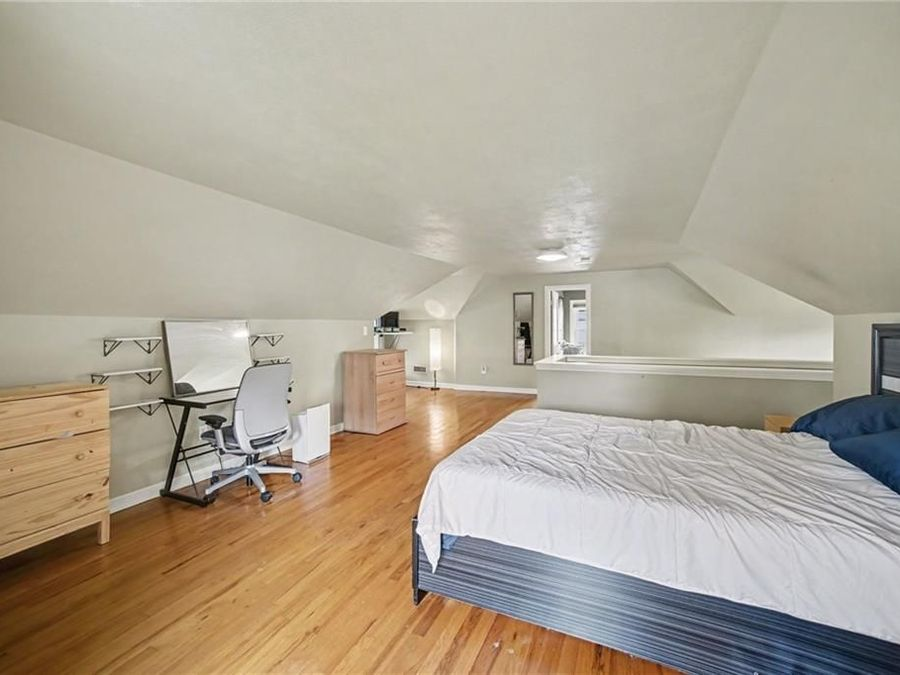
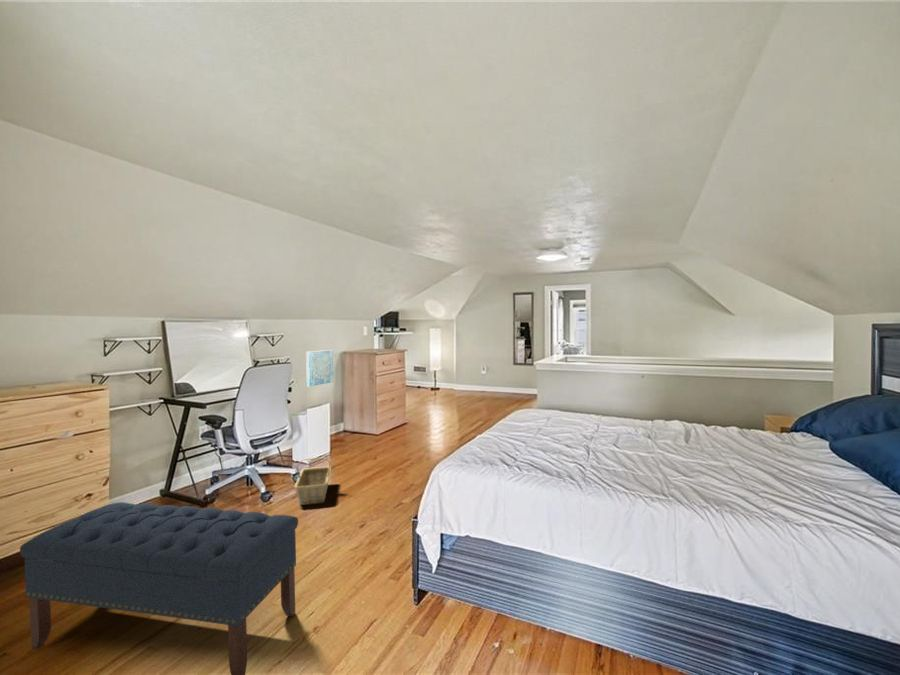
+ basket [293,456,332,506]
+ wall art [305,349,335,387]
+ bench [19,501,299,675]
